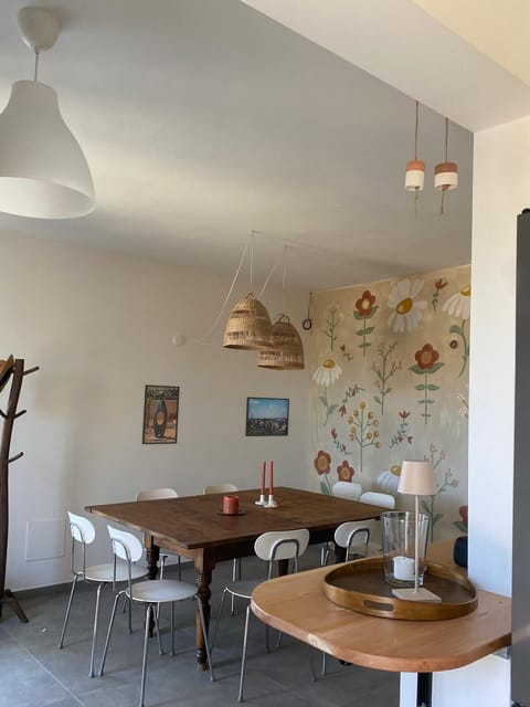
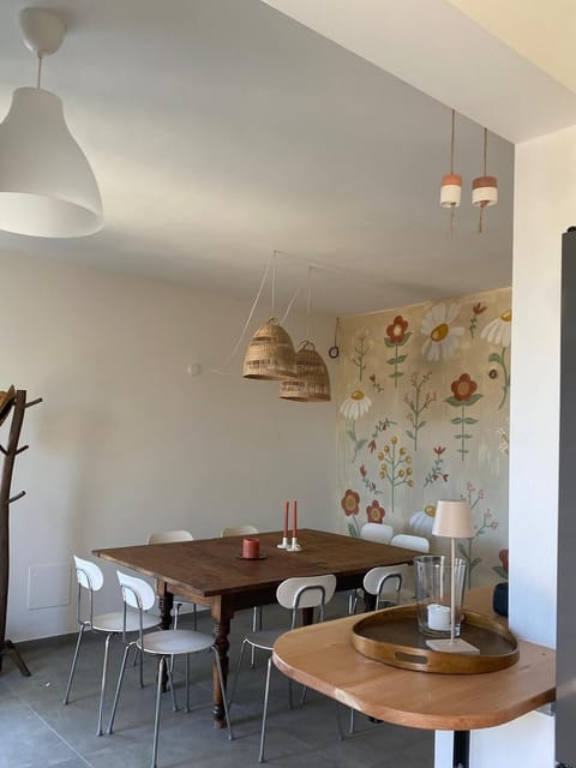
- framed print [141,383,181,445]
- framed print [244,395,290,437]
